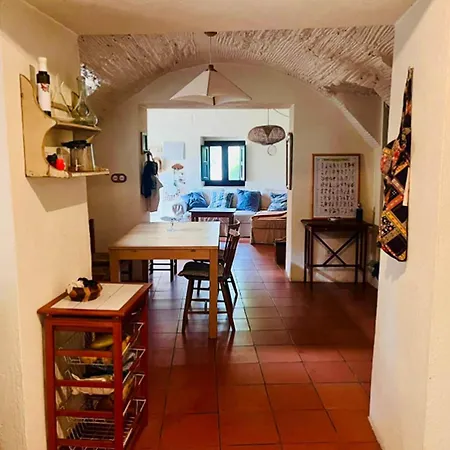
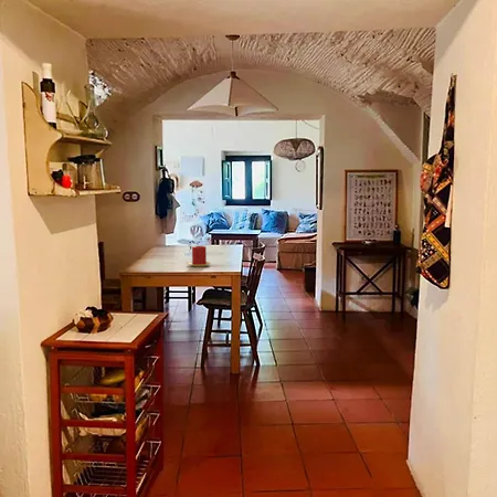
+ candle [187,245,212,267]
